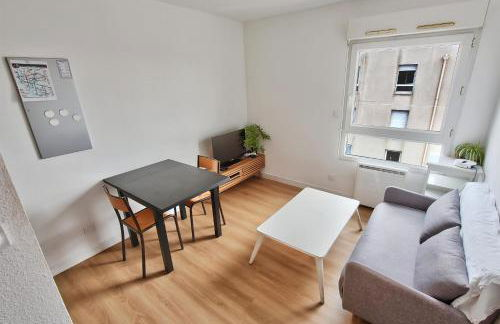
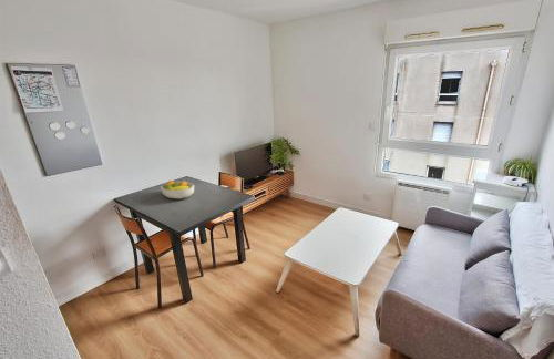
+ fruit bowl [160,180,195,201]
